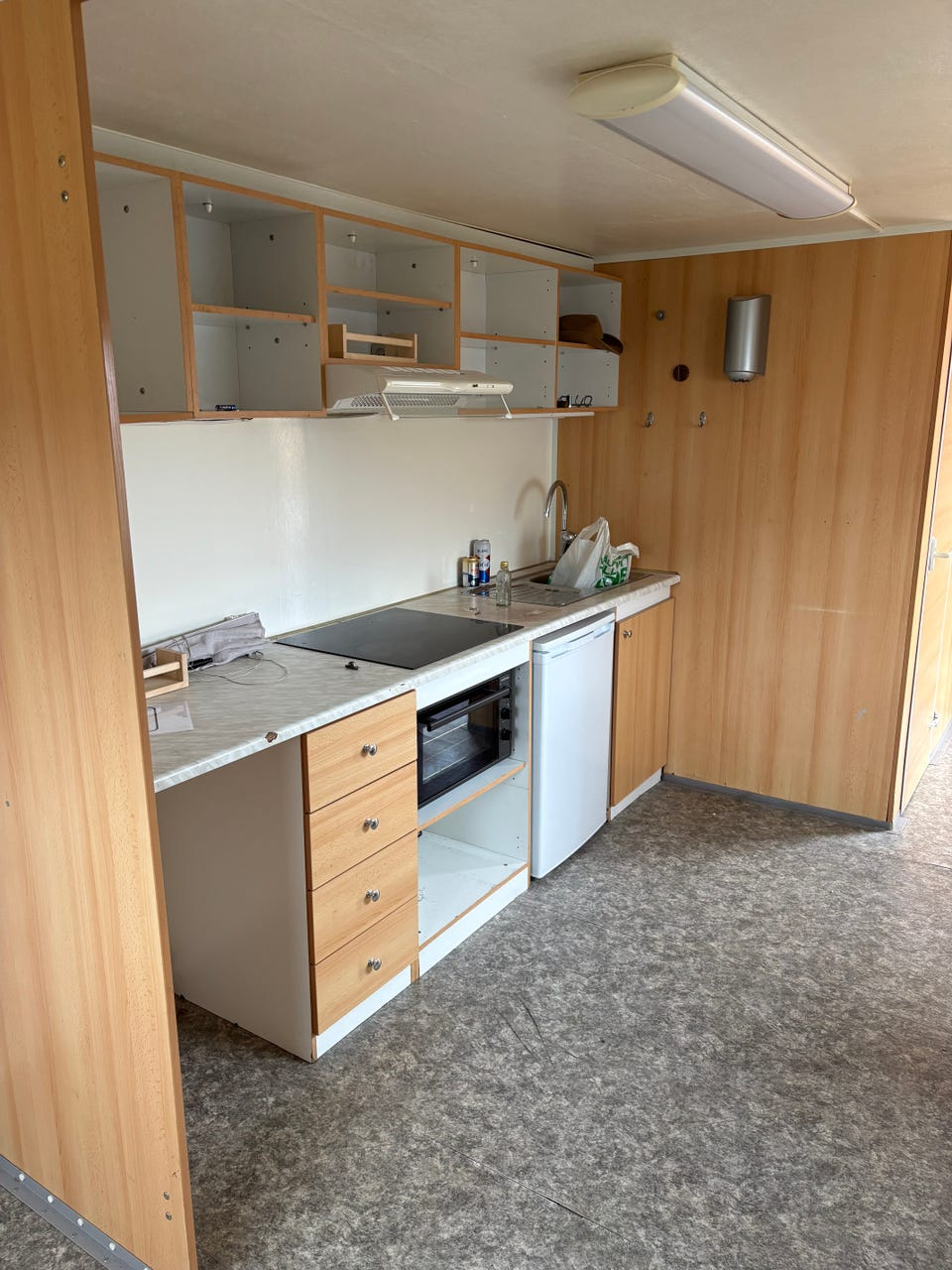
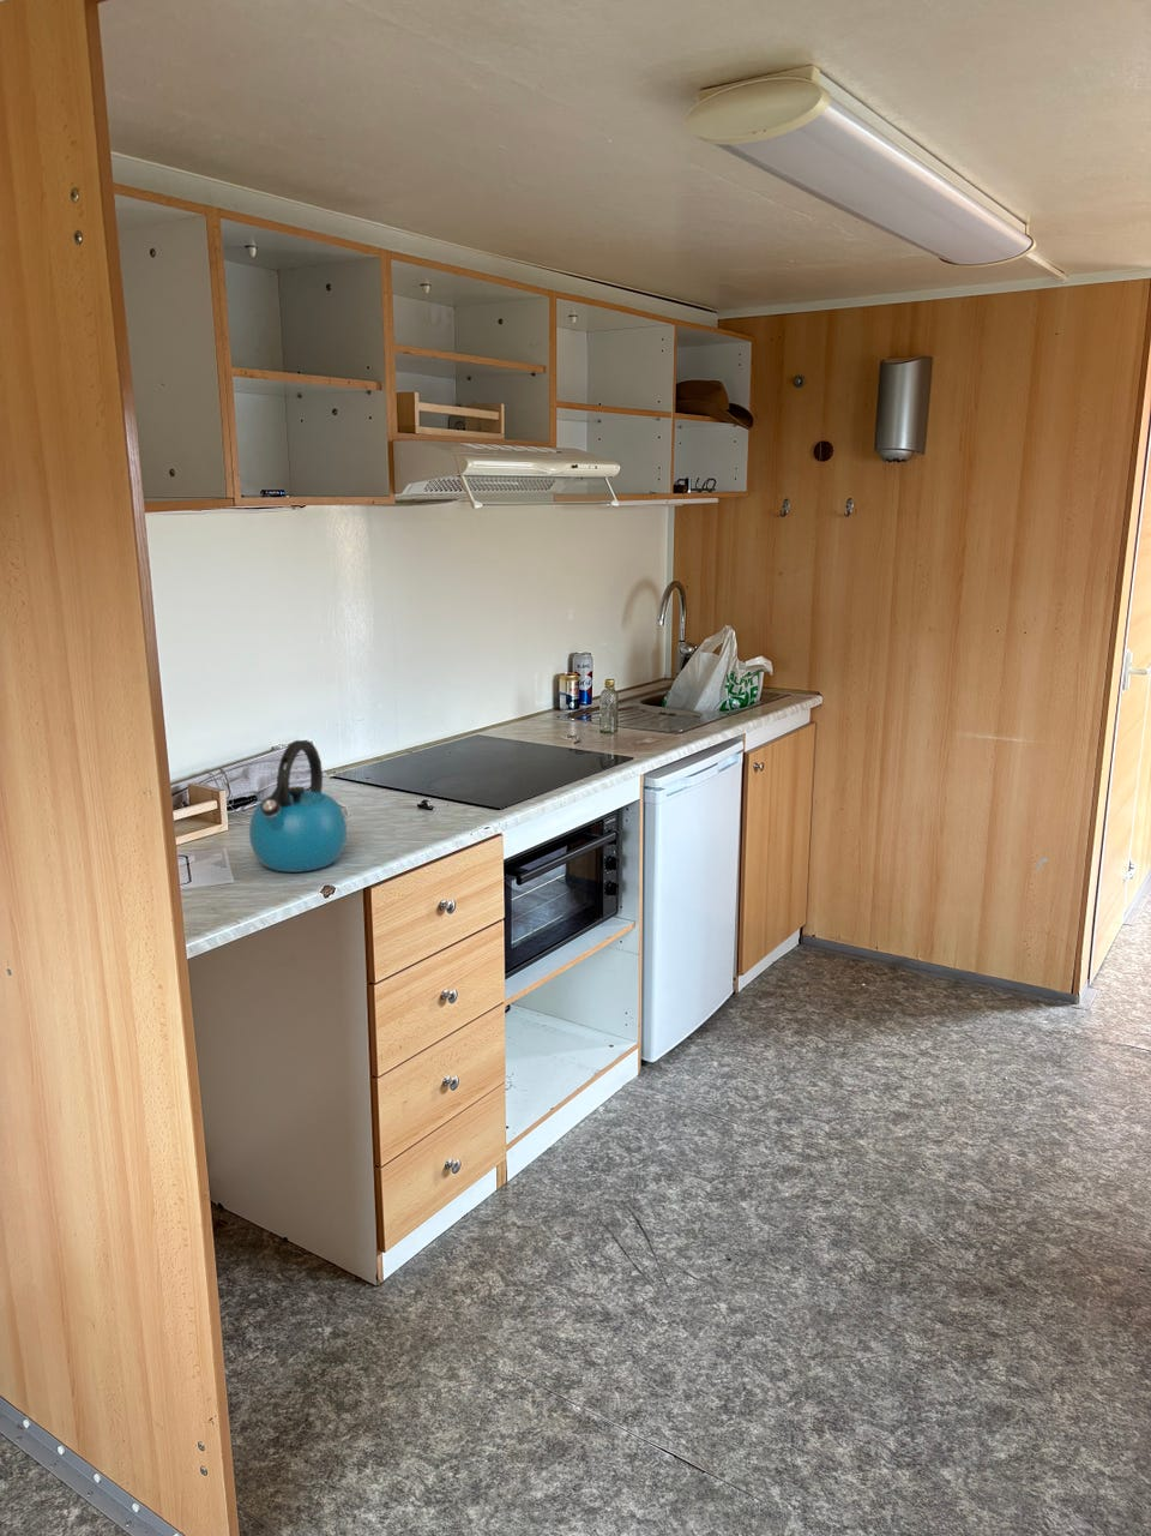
+ kettle [248,739,348,873]
